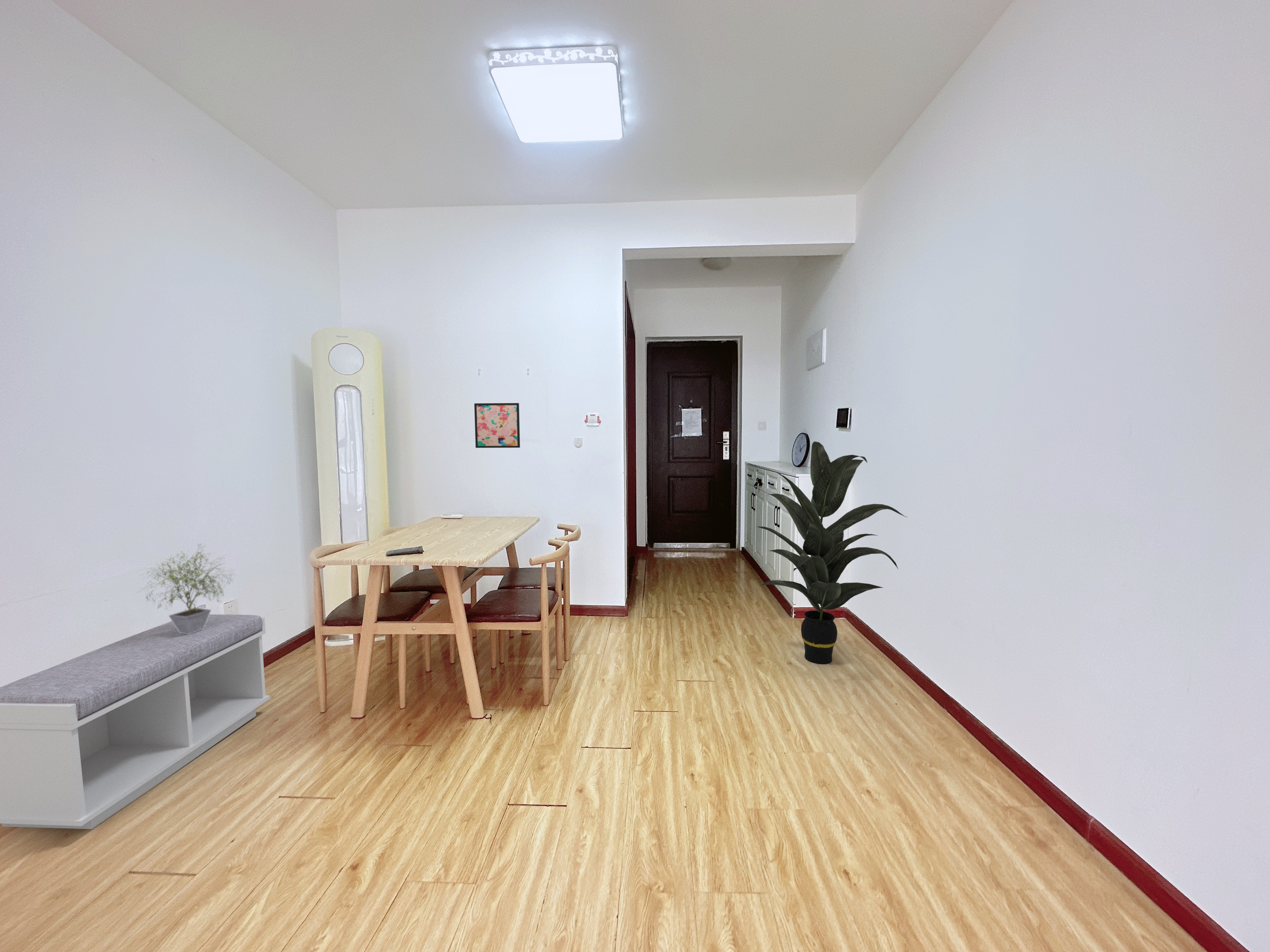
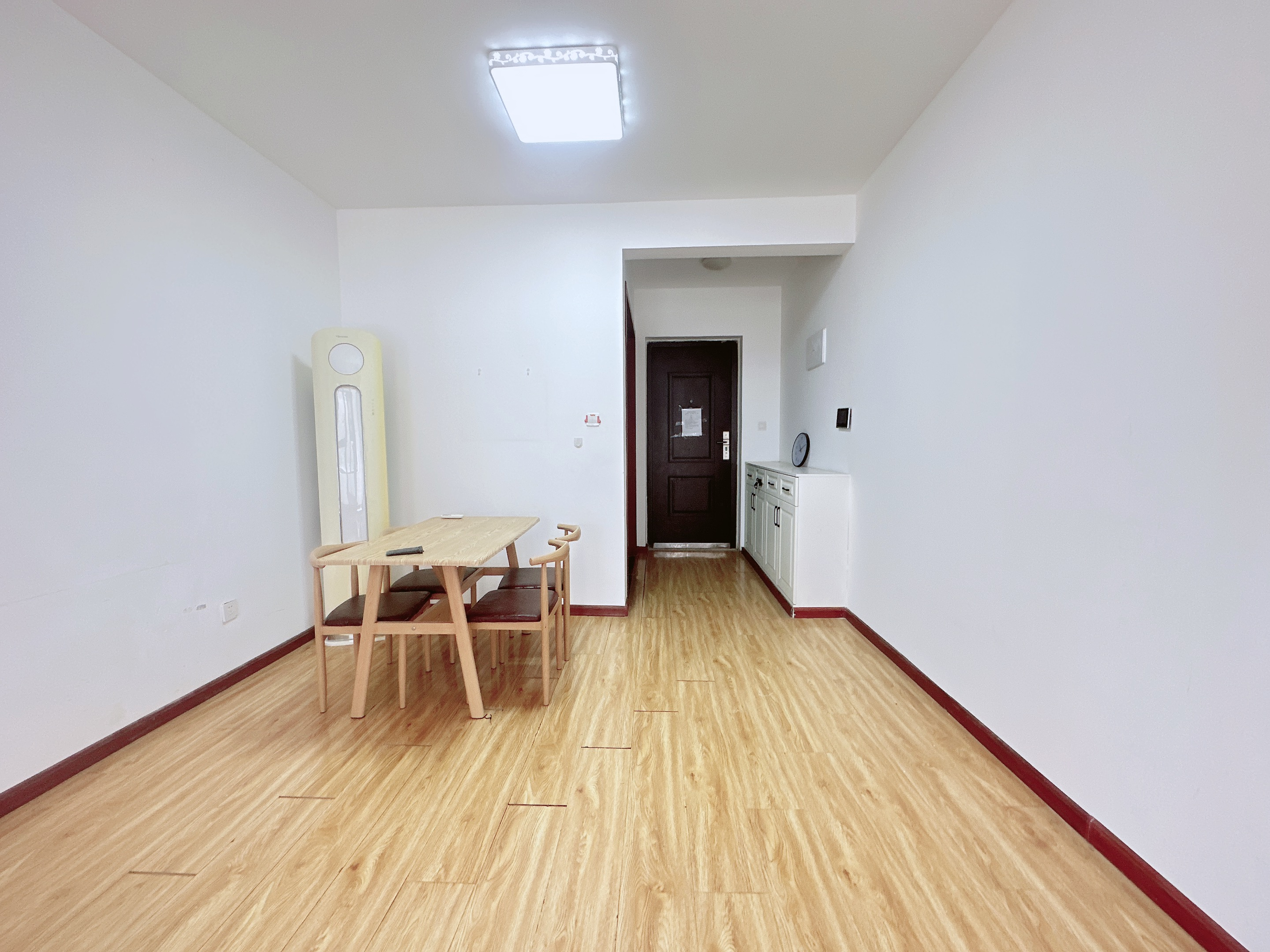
- bench [0,614,270,829]
- indoor plant [756,441,908,665]
- potted plant [136,543,239,634]
- wall art [474,402,520,448]
